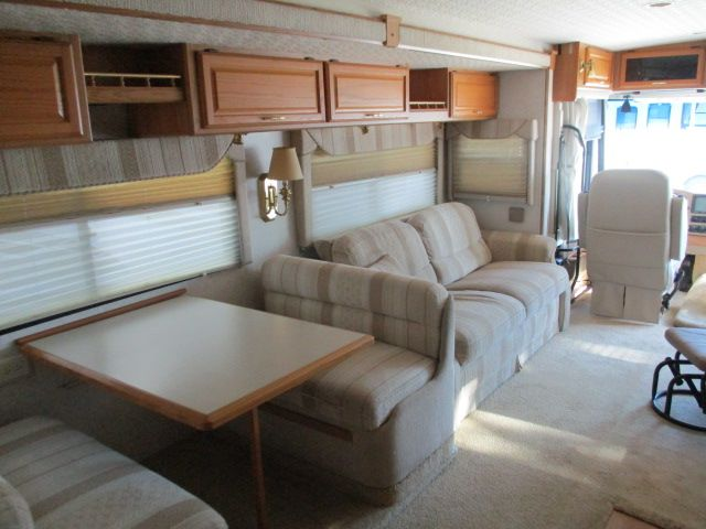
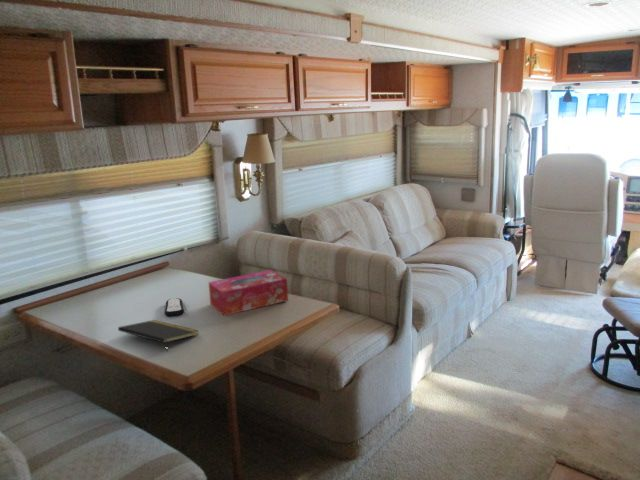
+ notepad [117,319,199,353]
+ tissue box [208,269,289,317]
+ remote control [164,297,185,317]
